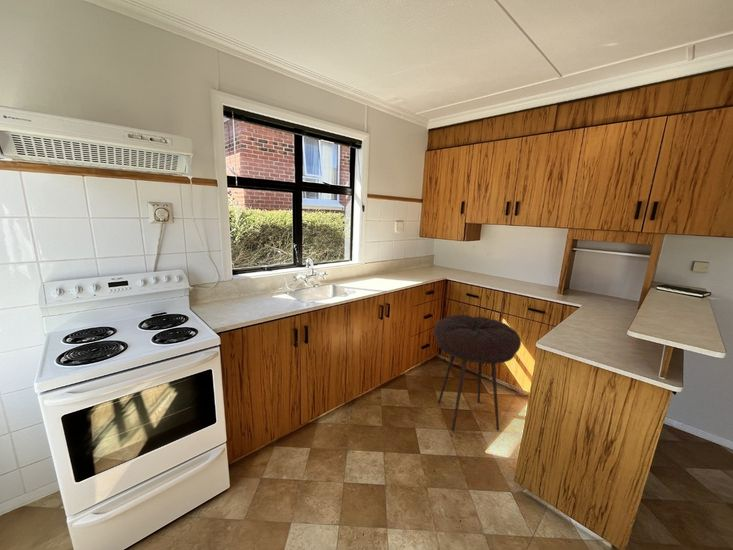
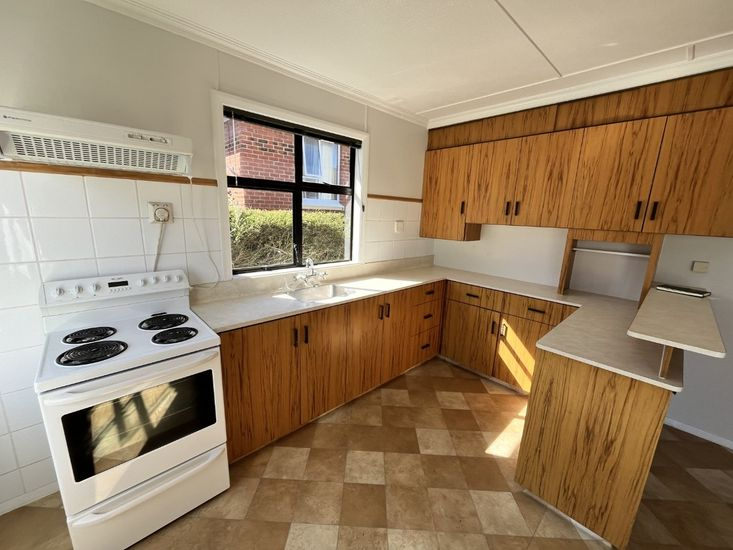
- stool [433,314,522,432]
